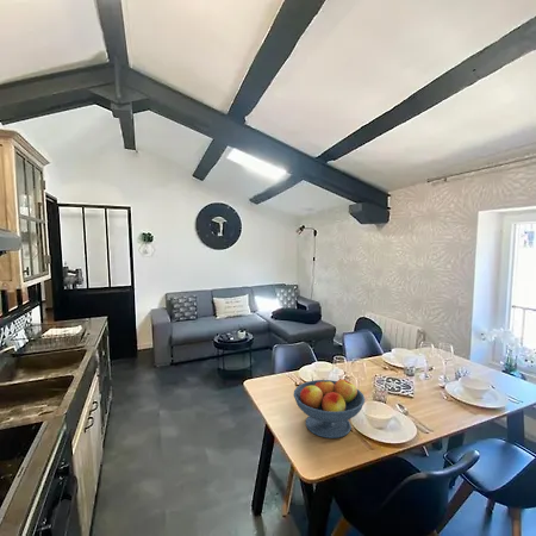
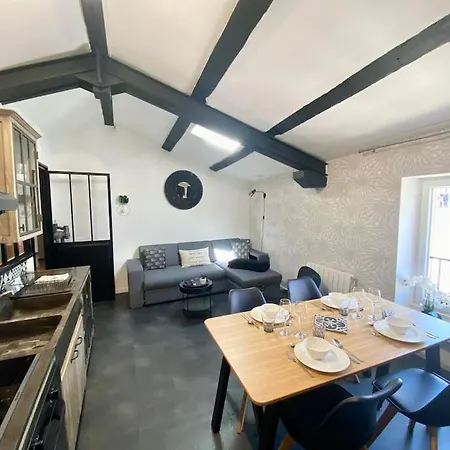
- fruit bowl [293,378,366,440]
